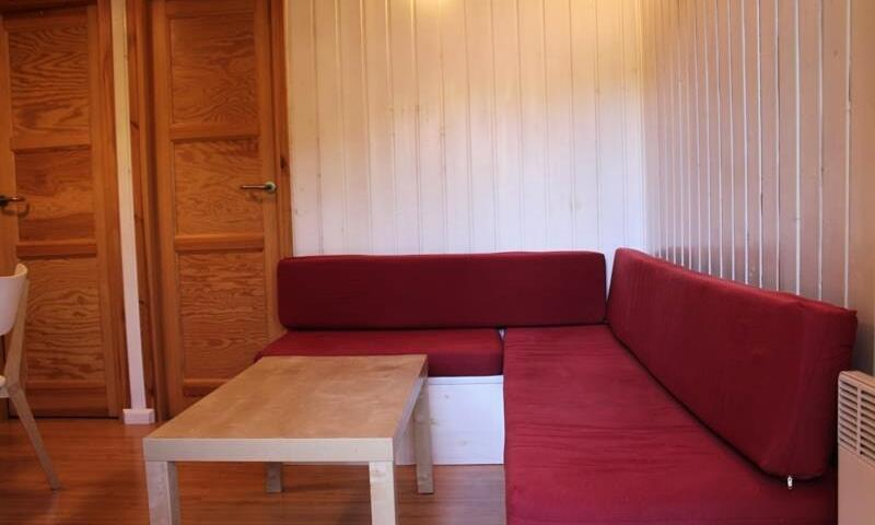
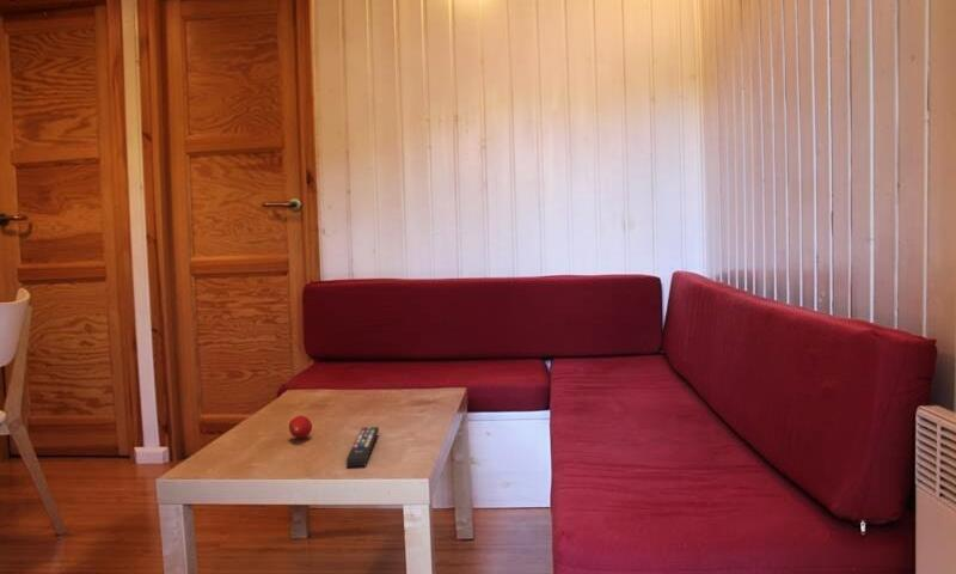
+ fruit [288,415,313,439]
+ remote control [345,426,380,468]
